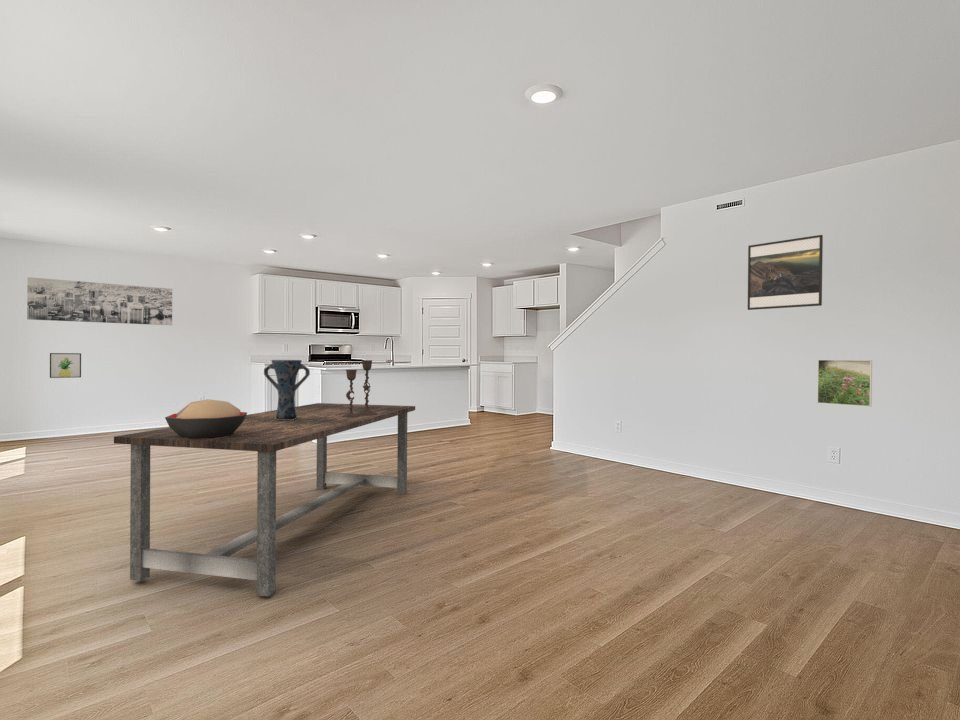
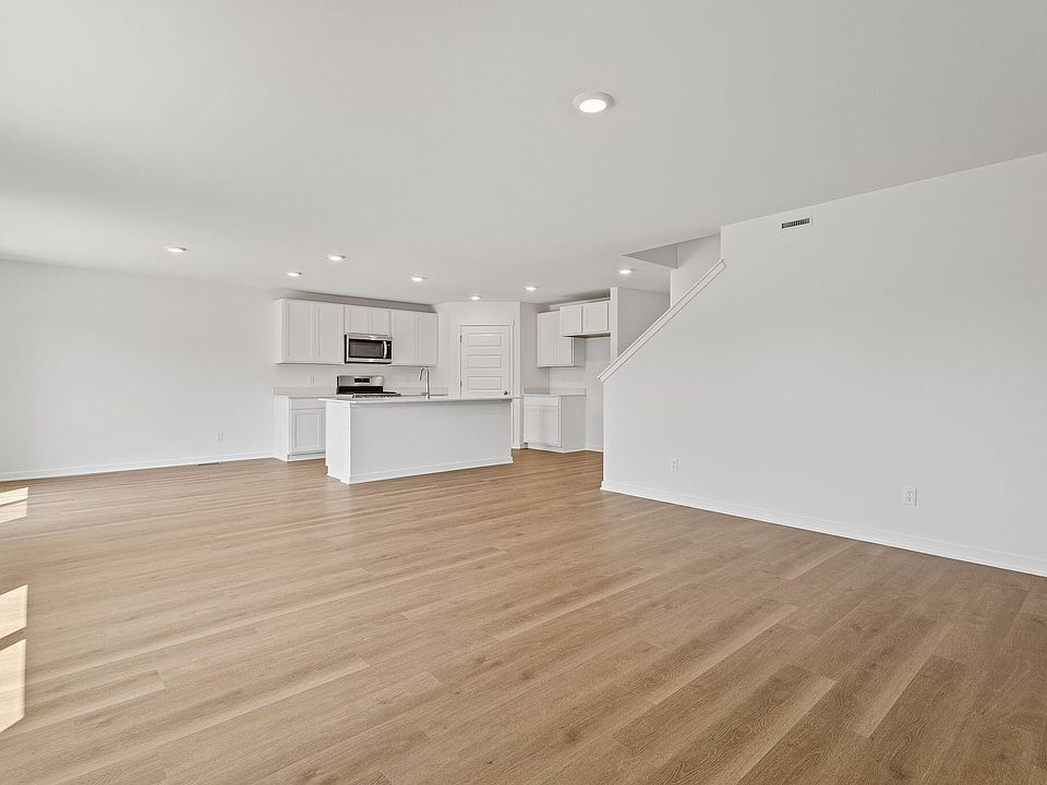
- wall art [49,352,82,379]
- decorative bowl [164,398,248,439]
- dining table [113,402,416,597]
- wall art [26,276,173,326]
- vase [263,359,311,420]
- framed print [747,234,824,311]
- candlestick [342,359,378,417]
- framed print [816,359,873,408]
